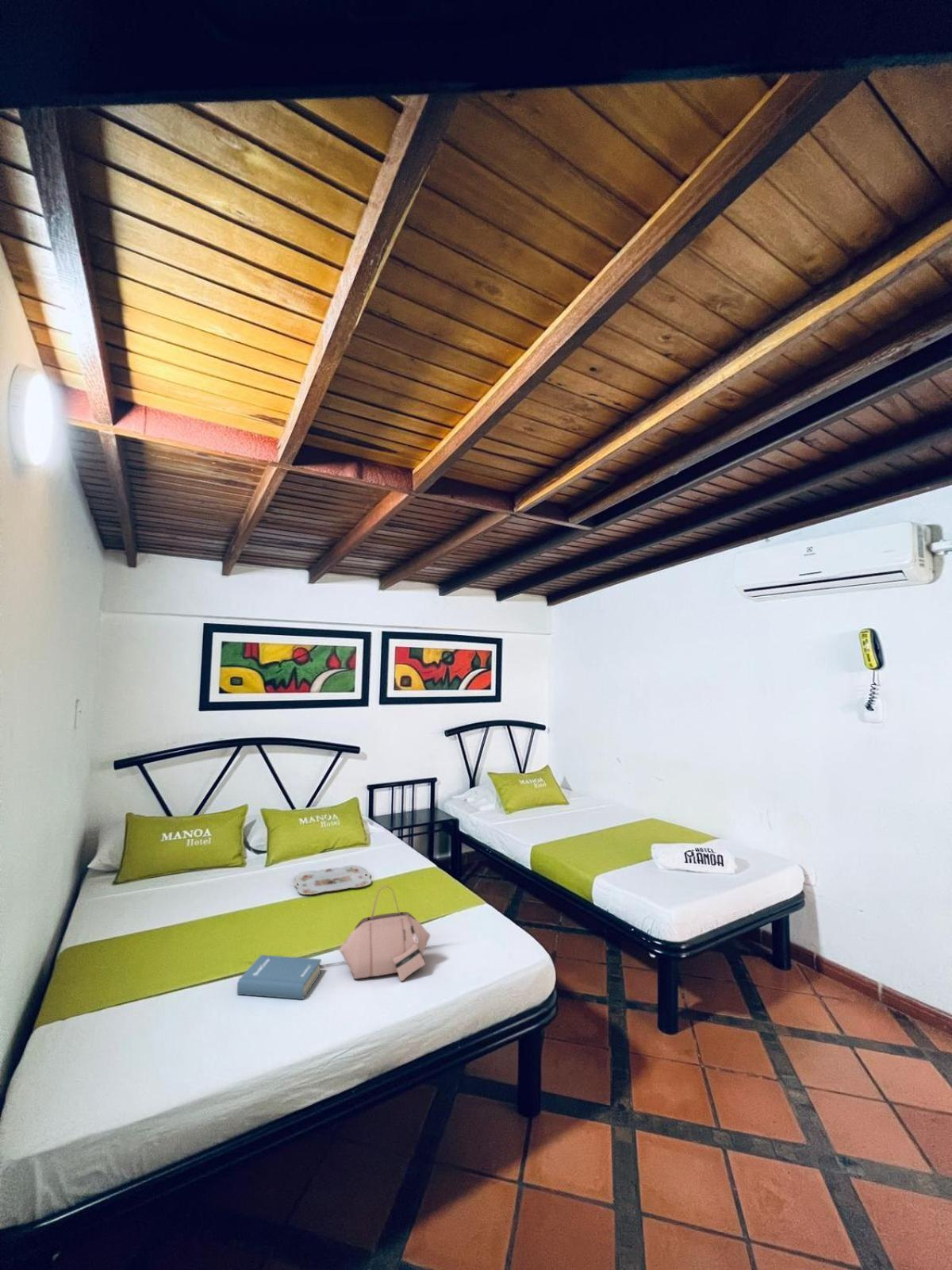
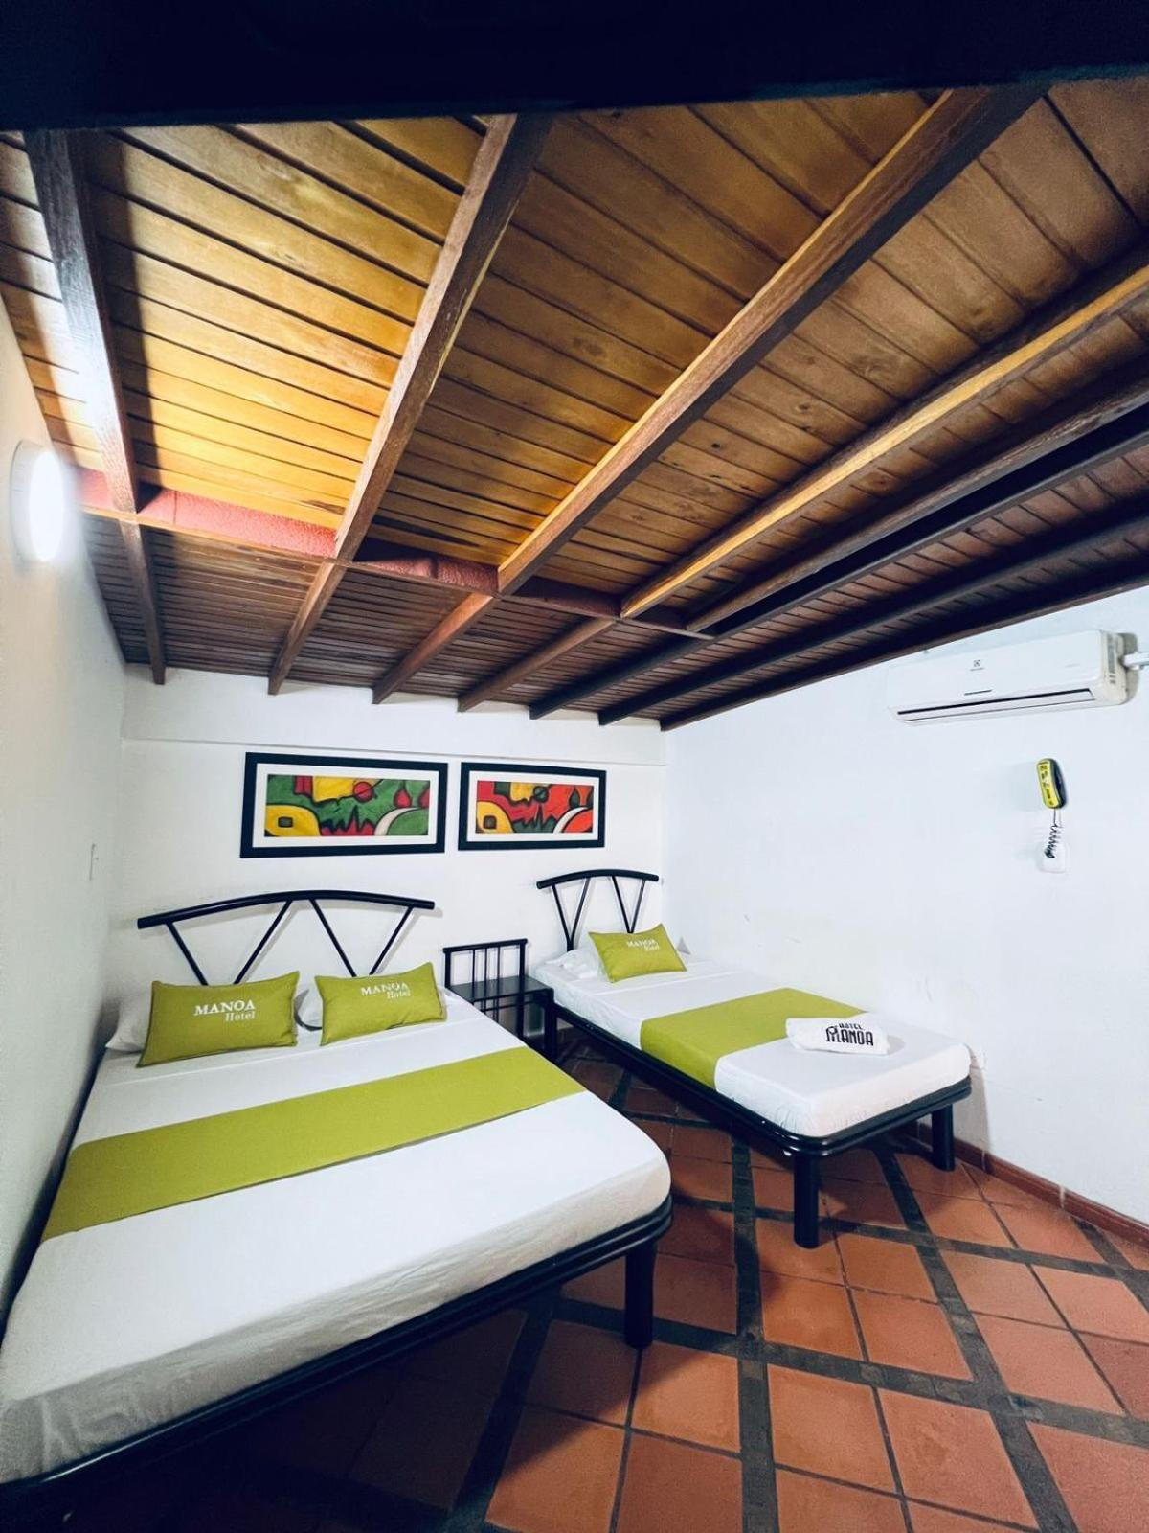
- hardback book [236,954,322,1000]
- handbag [339,885,431,982]
- serving tray [293,864,372,895]
